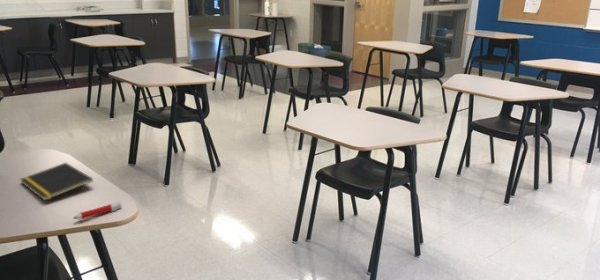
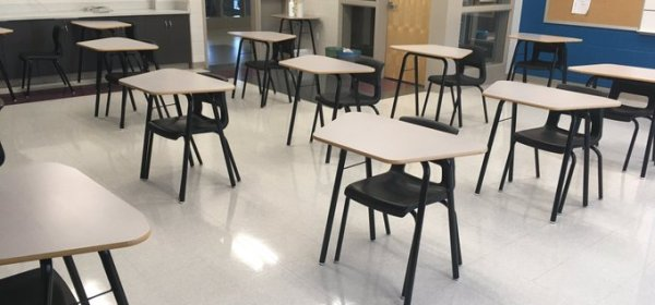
- pencil [72,201,122,220]
- notepad [19,162,94,202]
